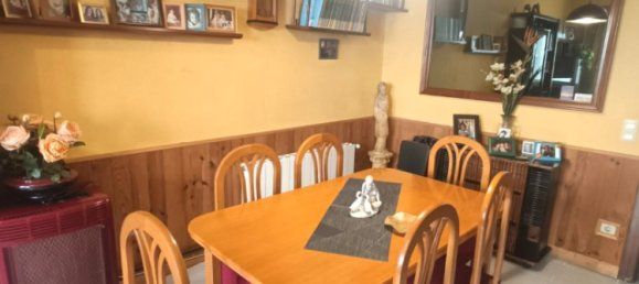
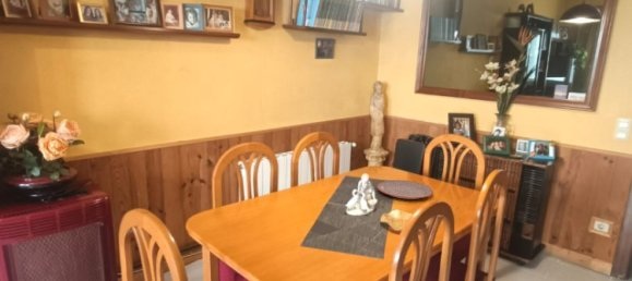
+ plate [375,179,434,200]
